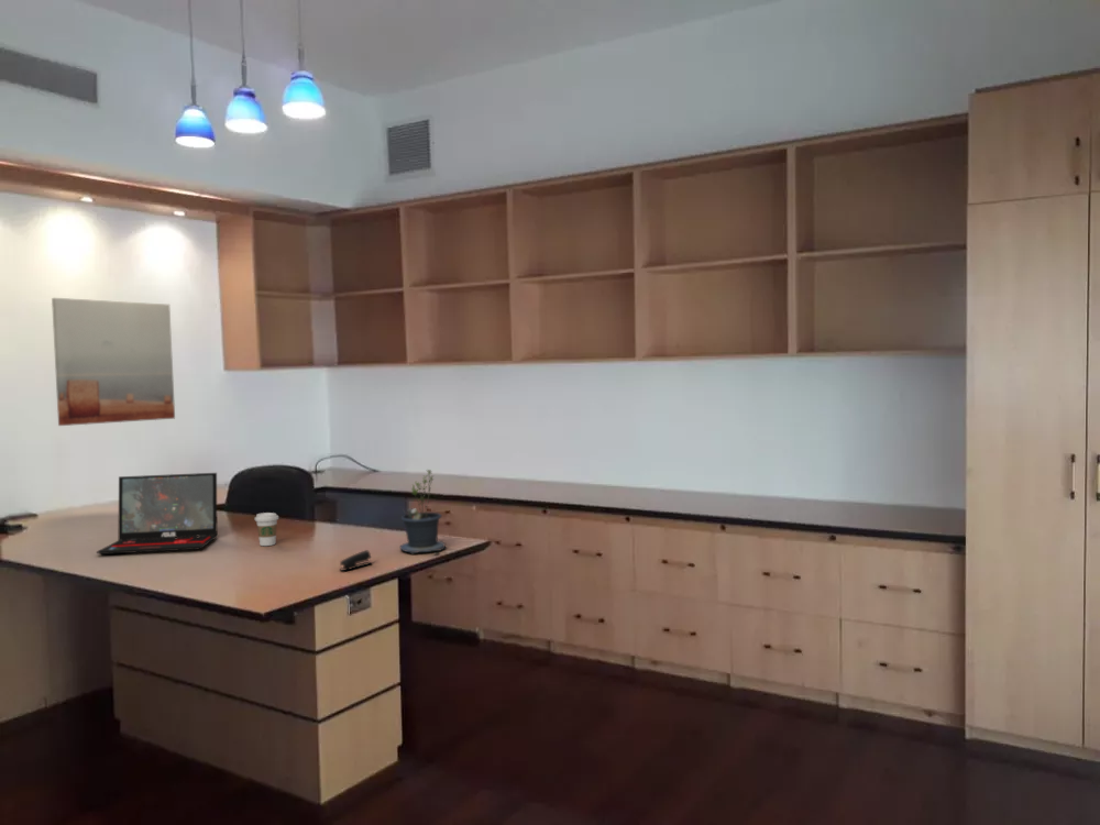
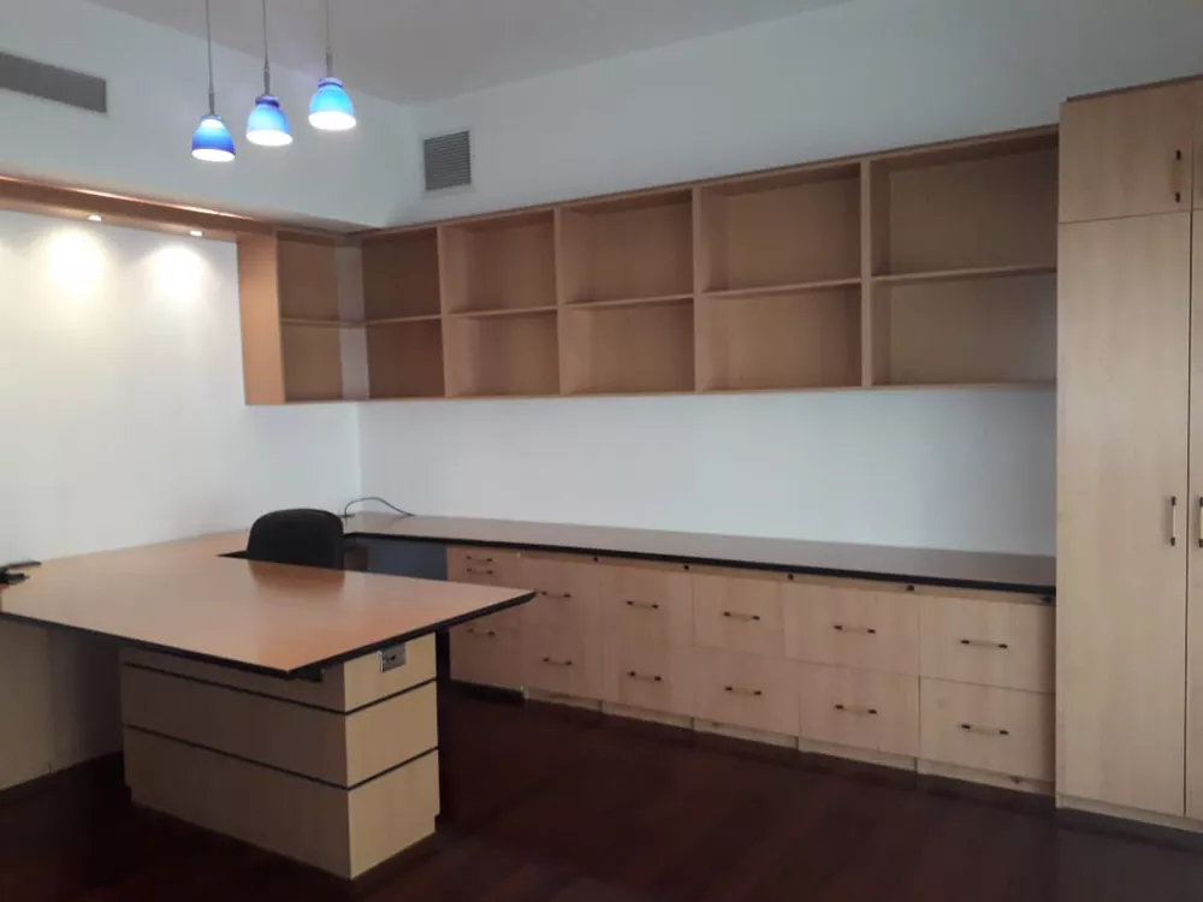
- coffee cup [254,512,279,547]
- wall art [51,297,176,427]
- laptop [96,472,219,556]
- stapler [338,550,373,571]
- potted plant [394,469,447,556]
